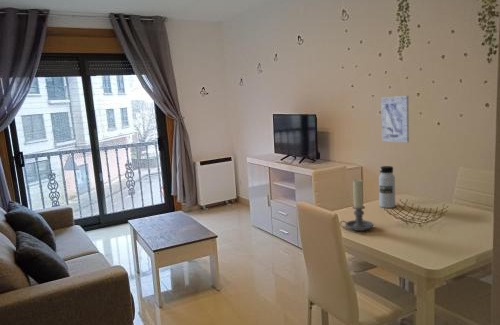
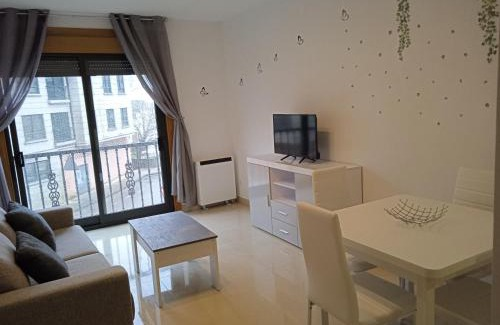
- wall art [380,95,410,144]
- candle holder [339,178,374,232]
- water bottle [378,165,396,209]
